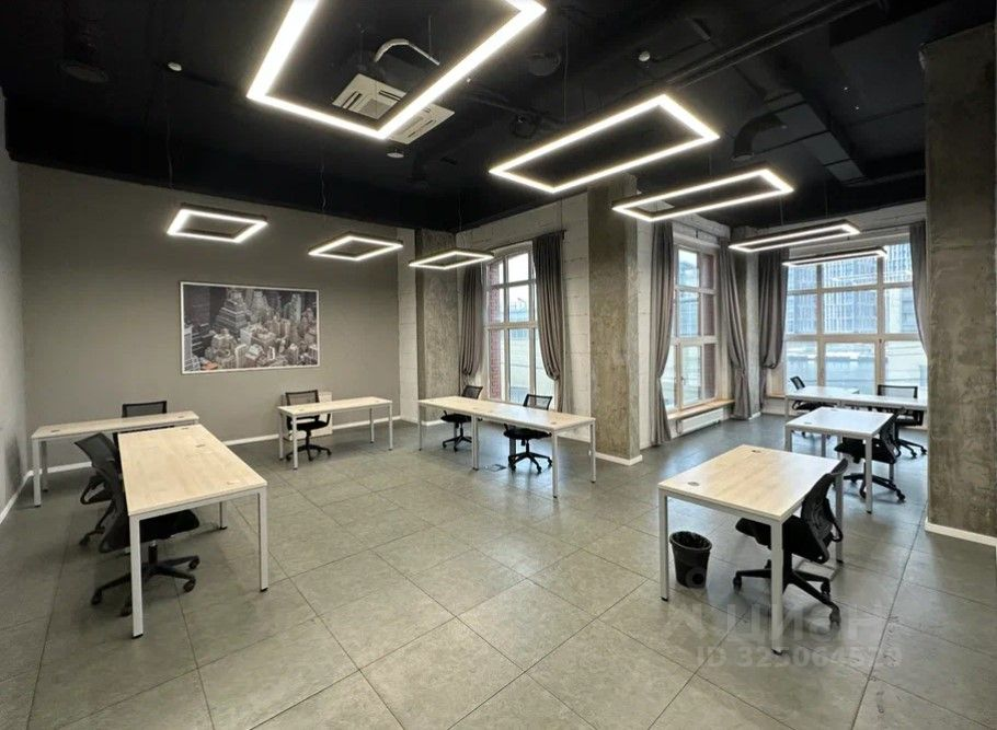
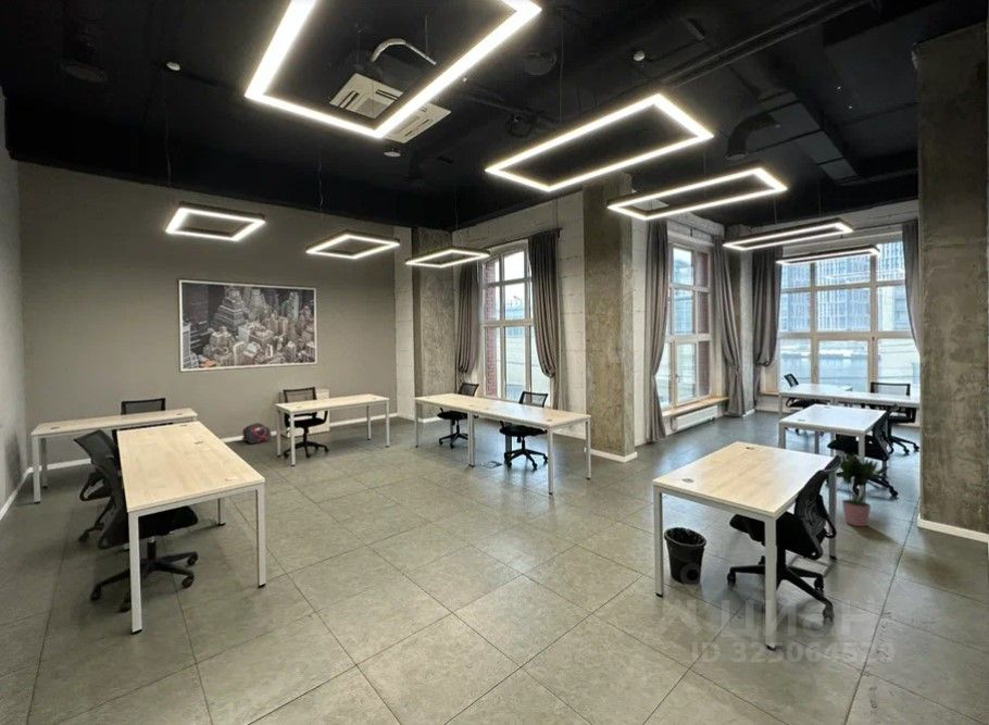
+ potted plant [829,451,891,527]
+ backpack [240,422,273,445]
